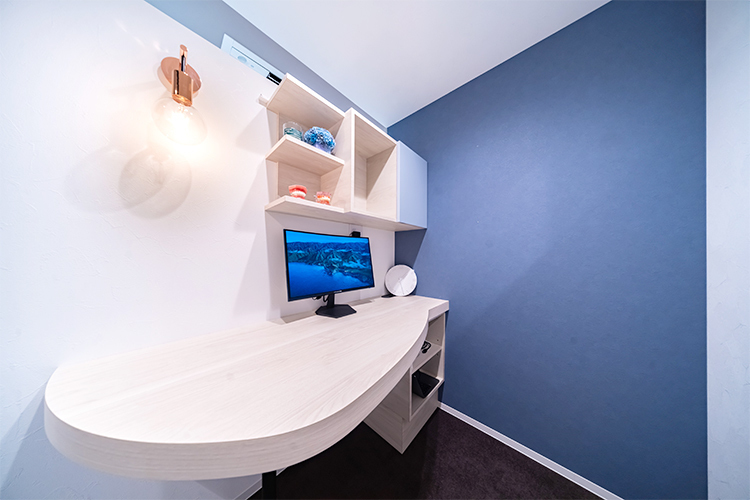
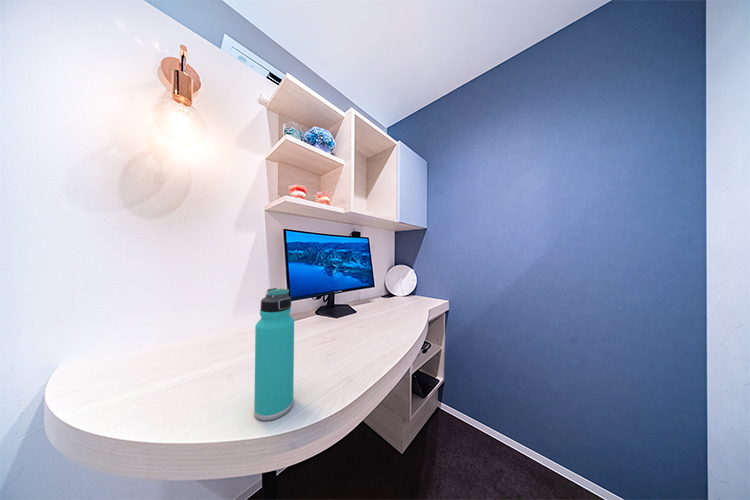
+ thermos bottle [253,287,295,422]
